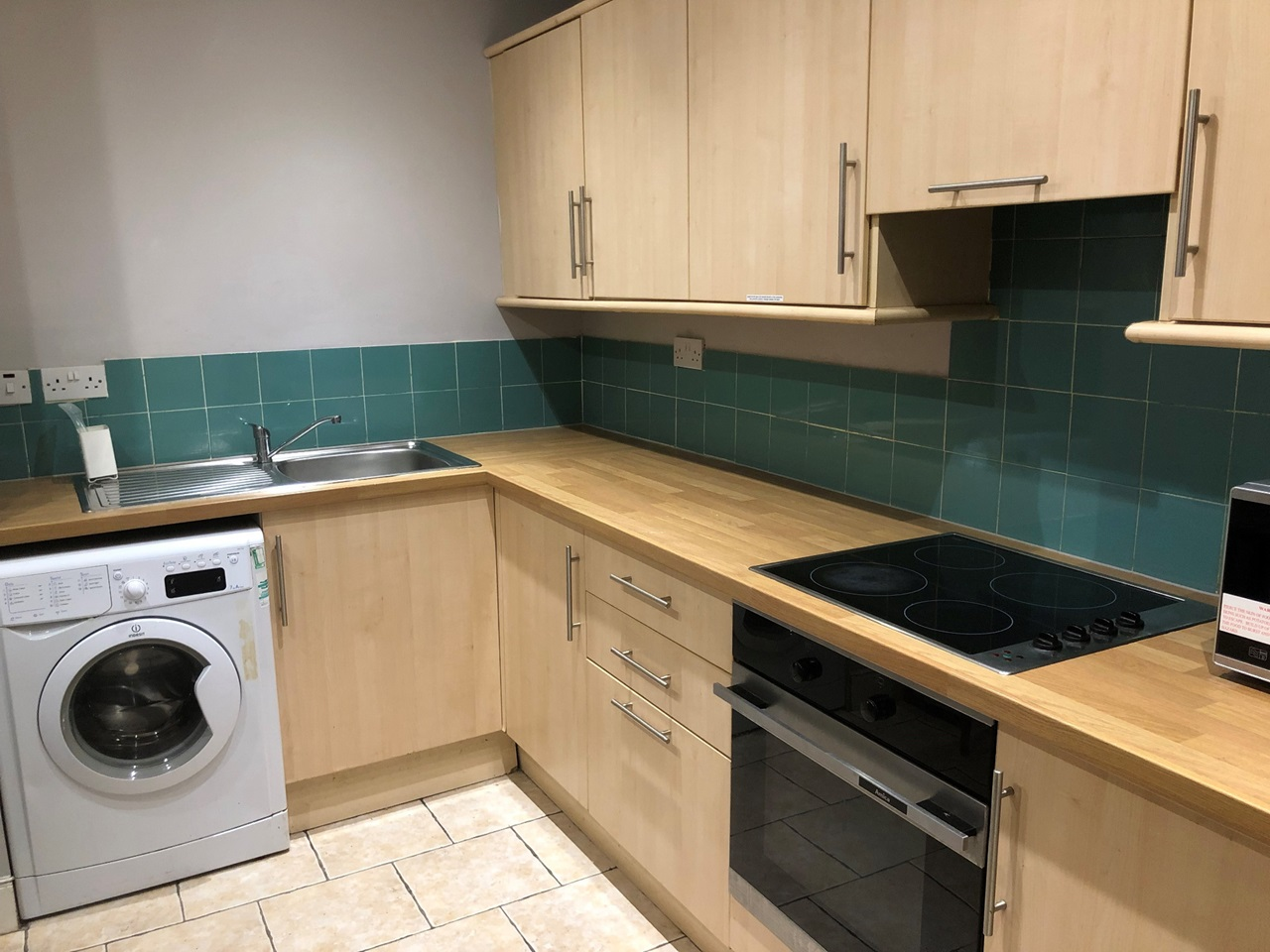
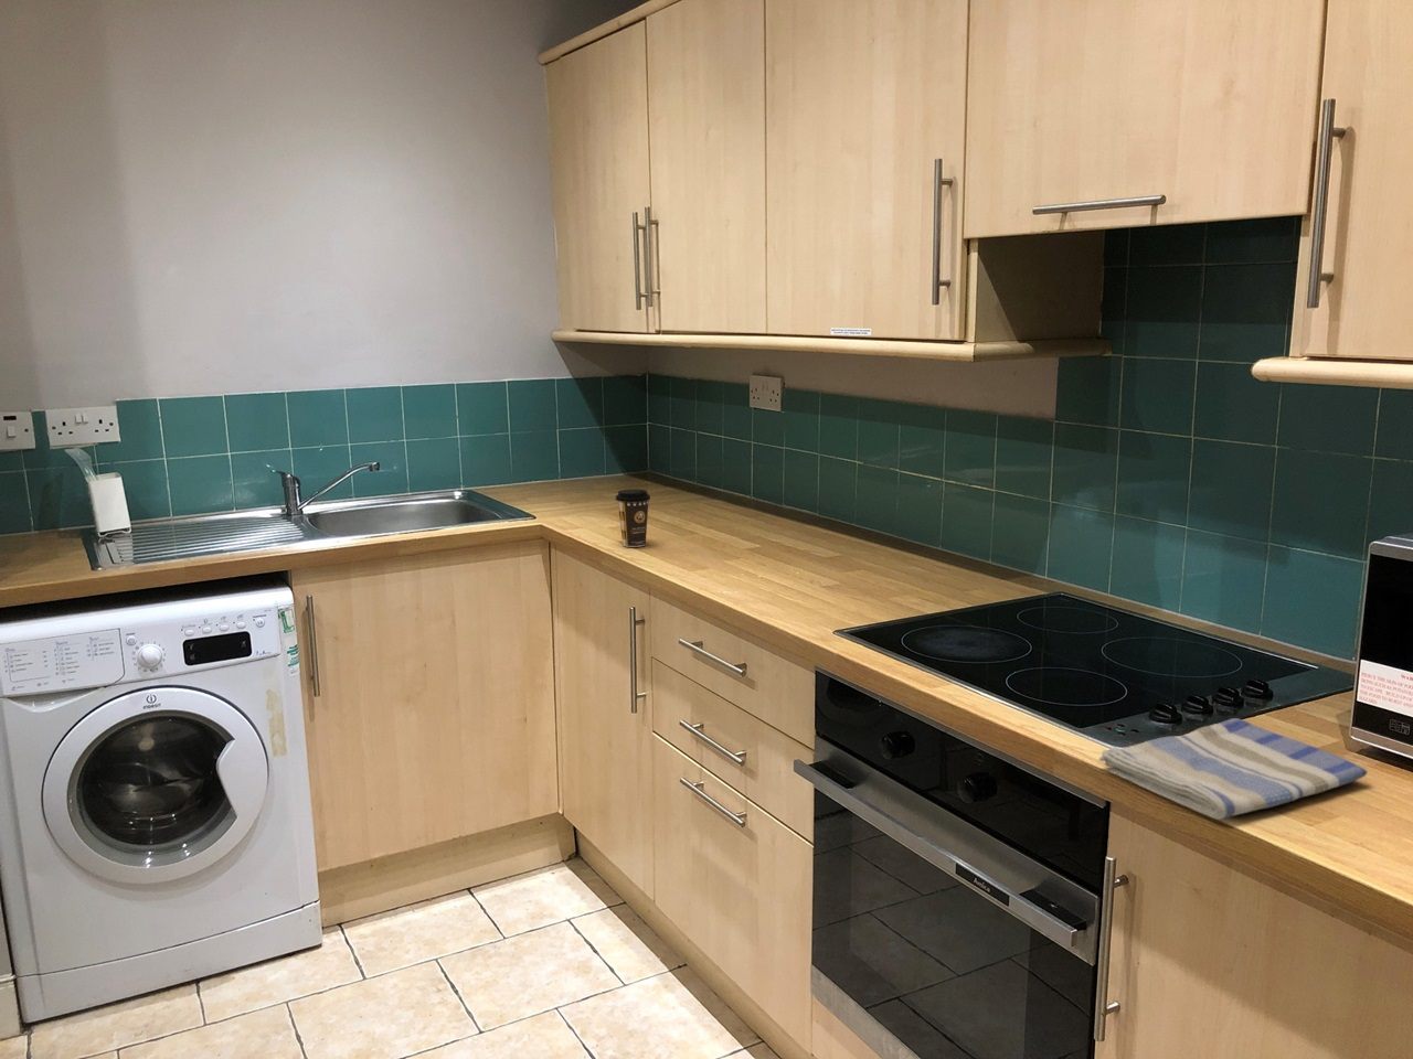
+ coffee cup [615,488,651,548]
+ dish towel [1098,717,1367,821]
